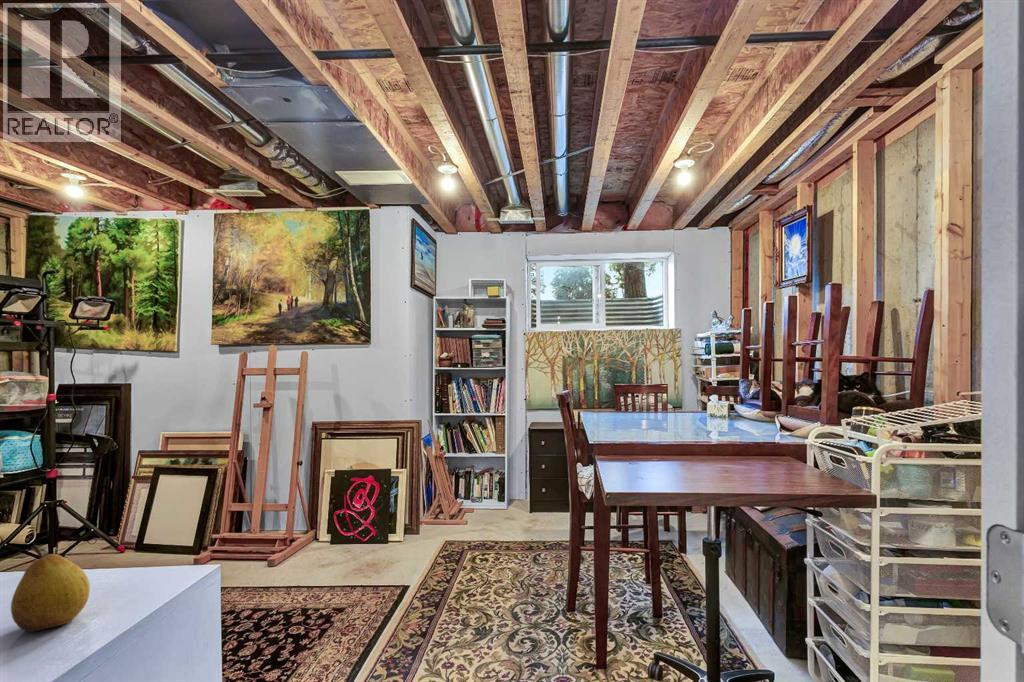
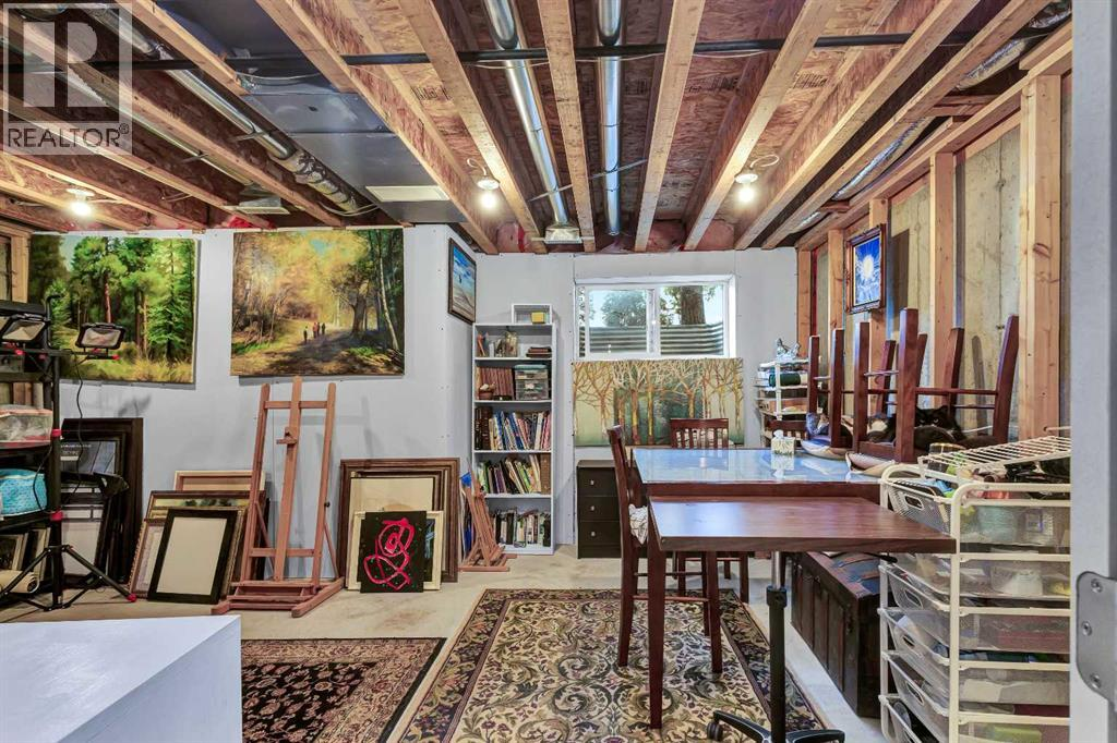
- fruit [10,544,91,633]
